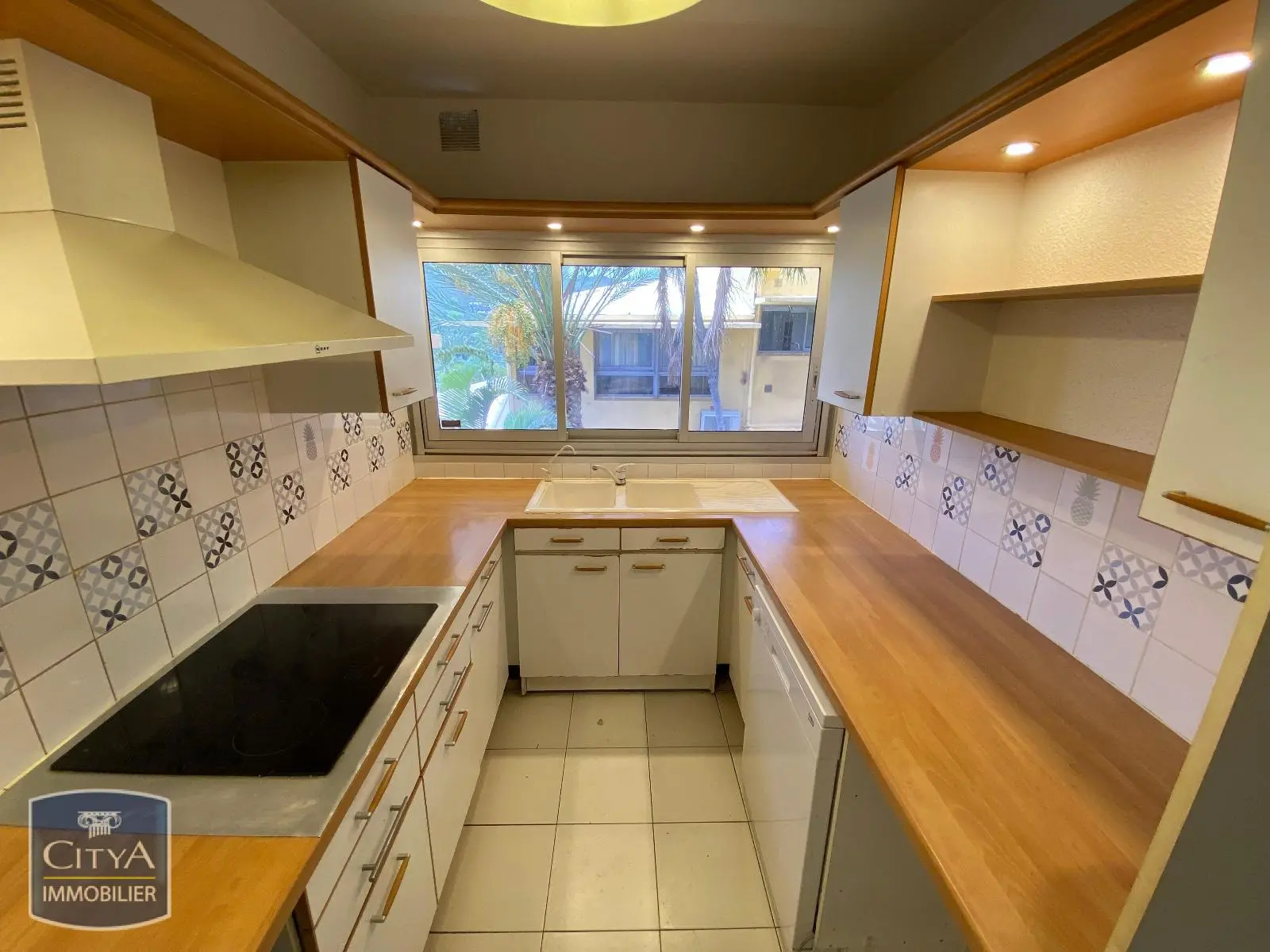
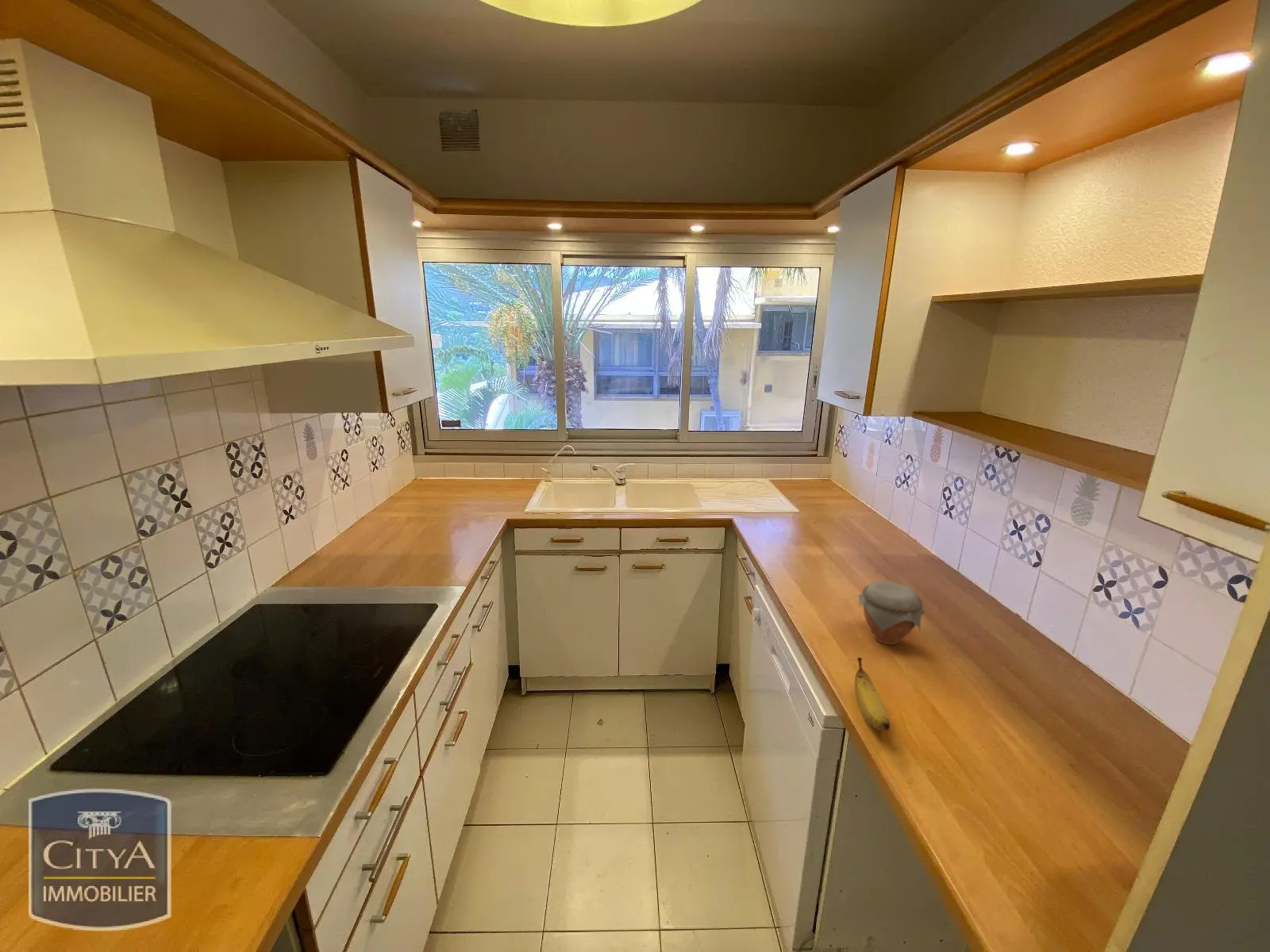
+ jar [857,580,926,646]
+ banana [854,657,891,732]
